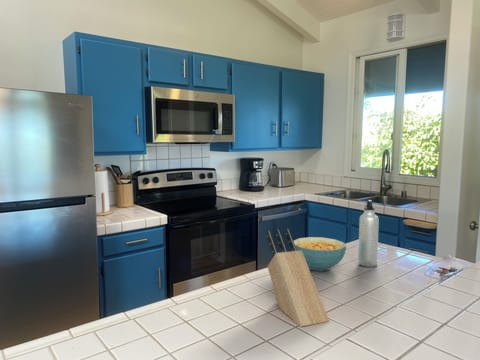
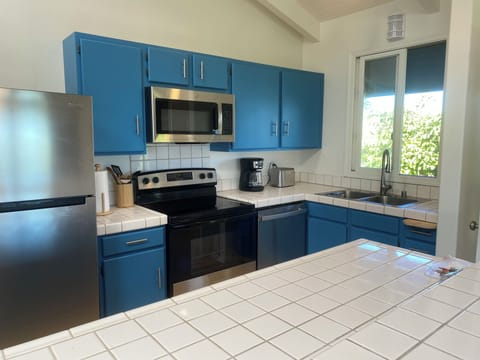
- knife block [266,228,330,328]
- water bottle [357,199,380,268]
- cereal bowl [293,236,347,272]
